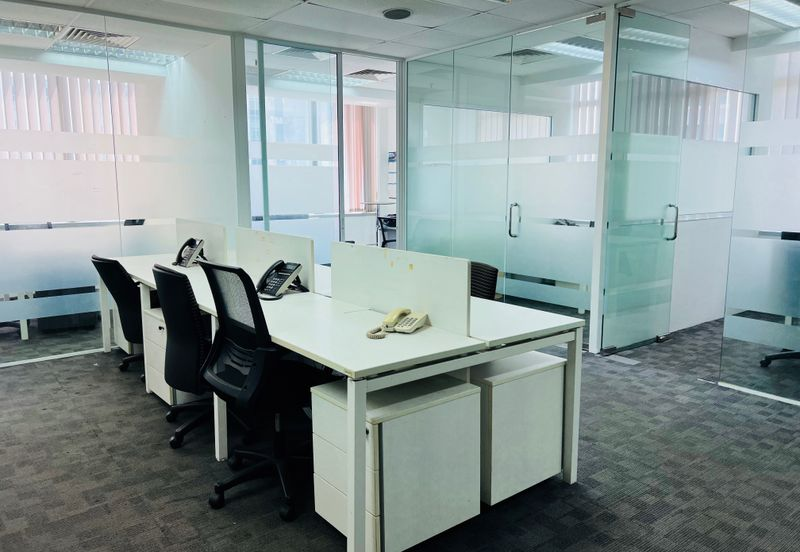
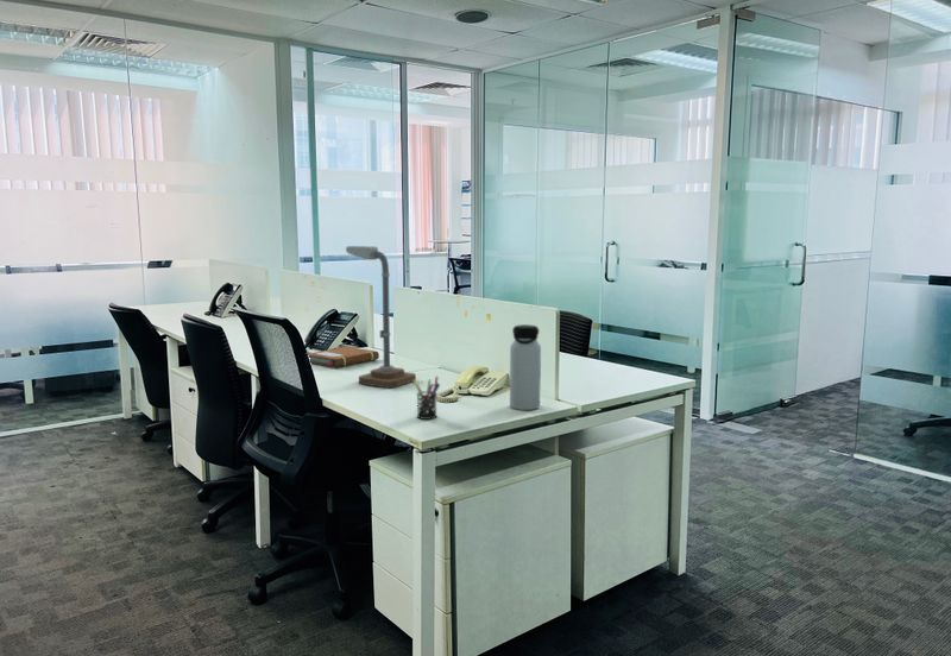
+ water bottle [509,323,542,411]
+ pen holder [412,376,441,421]
+ desk lamp [345,245,417,389]
+ notebook [307,346,380,368]
